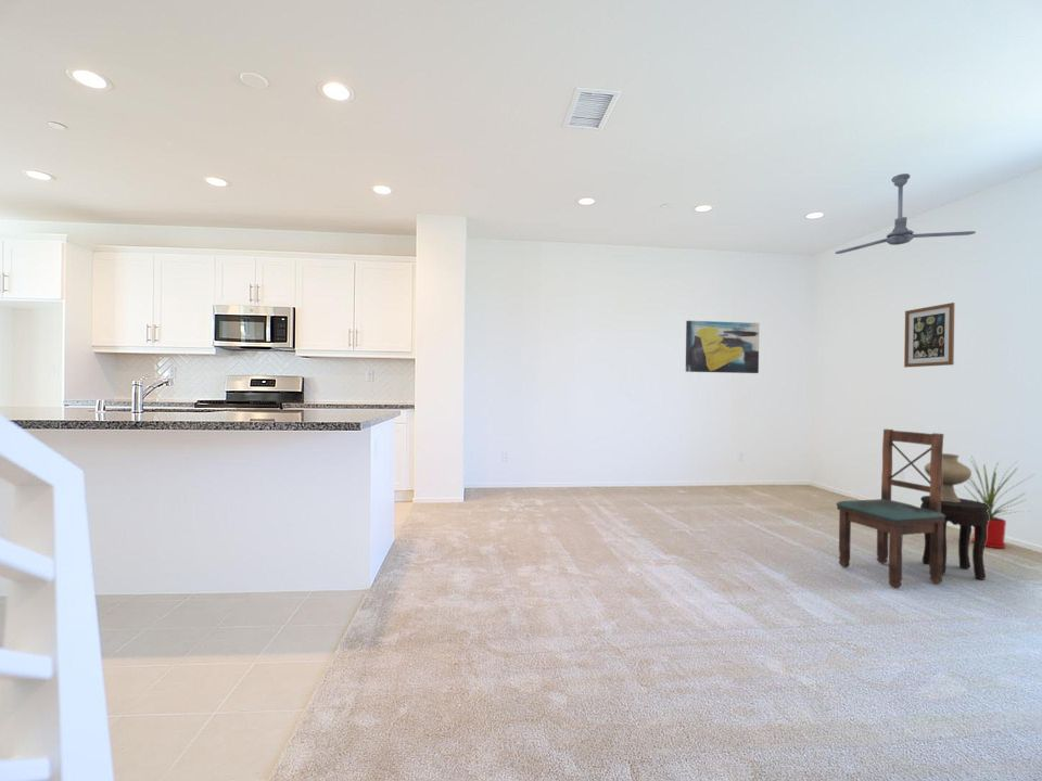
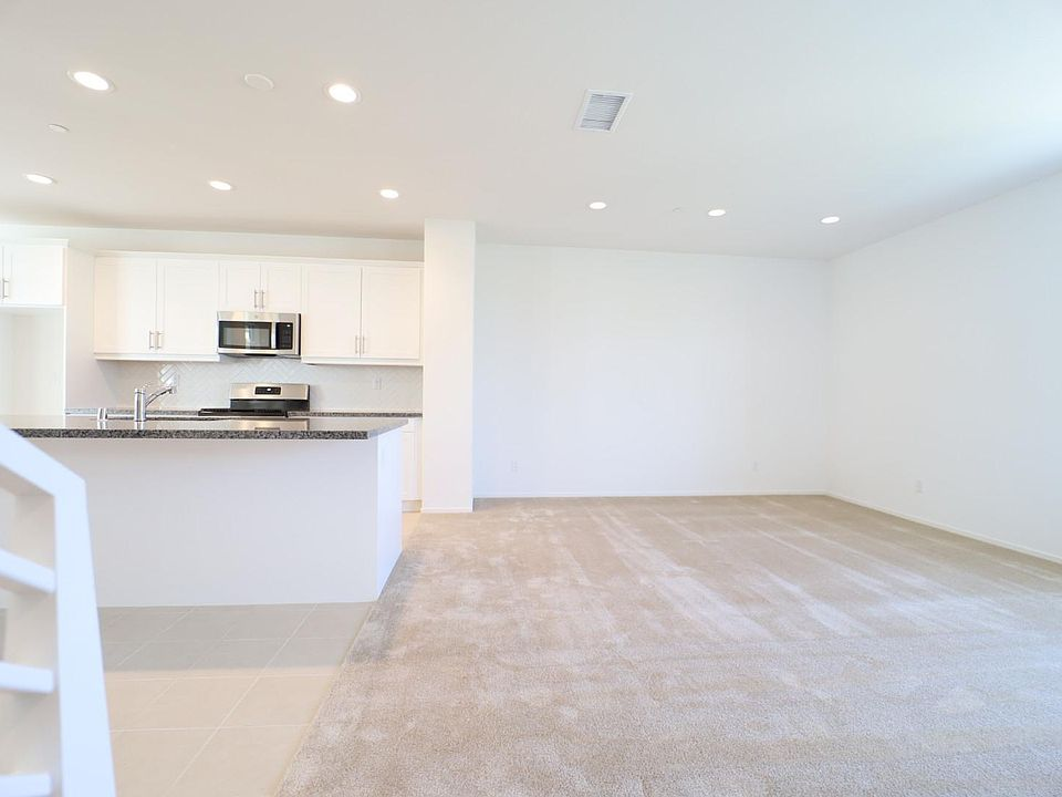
- wall art [903,302,955,369]
- ceiling fan [835,172,977,255]
- house plant [957,456,1038,549]
- wall art [685,320,760,374]
- side table [919,495,989,581]
- vase [924,452,973,502]
- dining chair [835,428,945,589]
